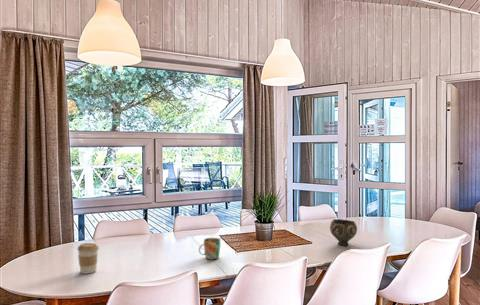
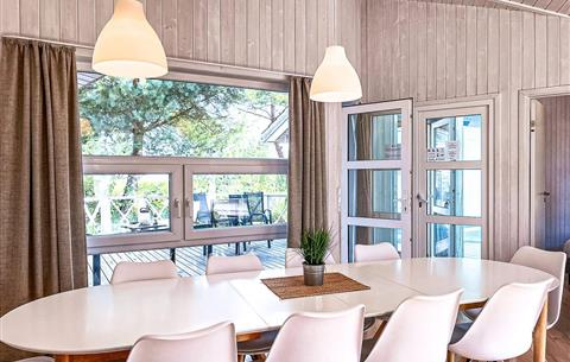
- bowl [329,218,358,247]
- coffee cup [76,242,100,275]
- mug [198,237,221,260]
